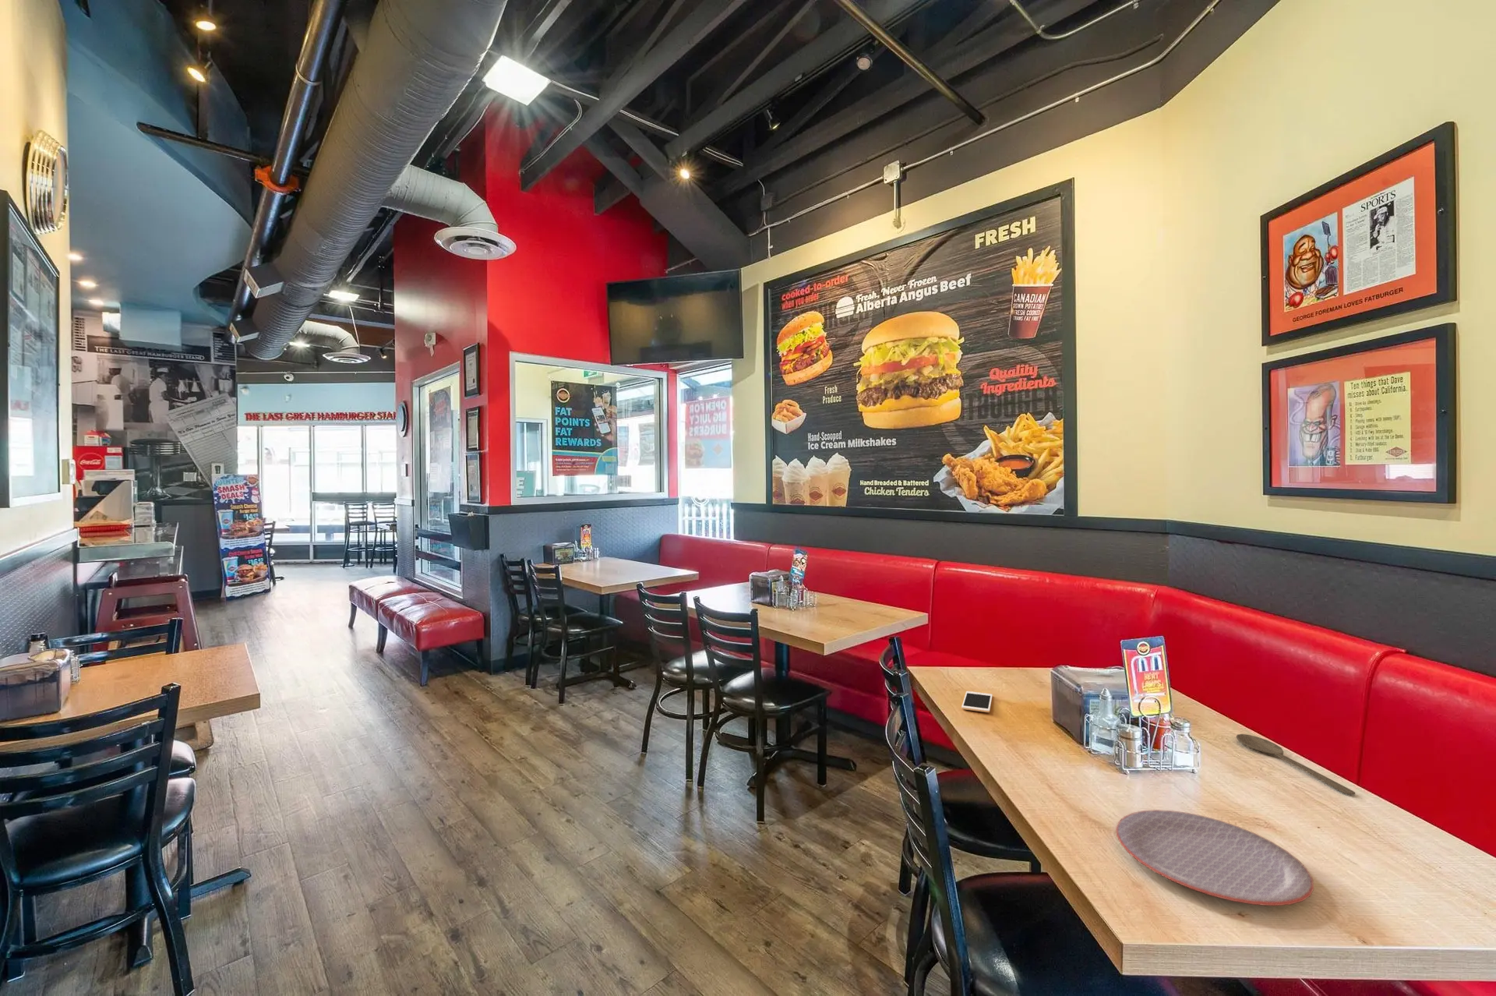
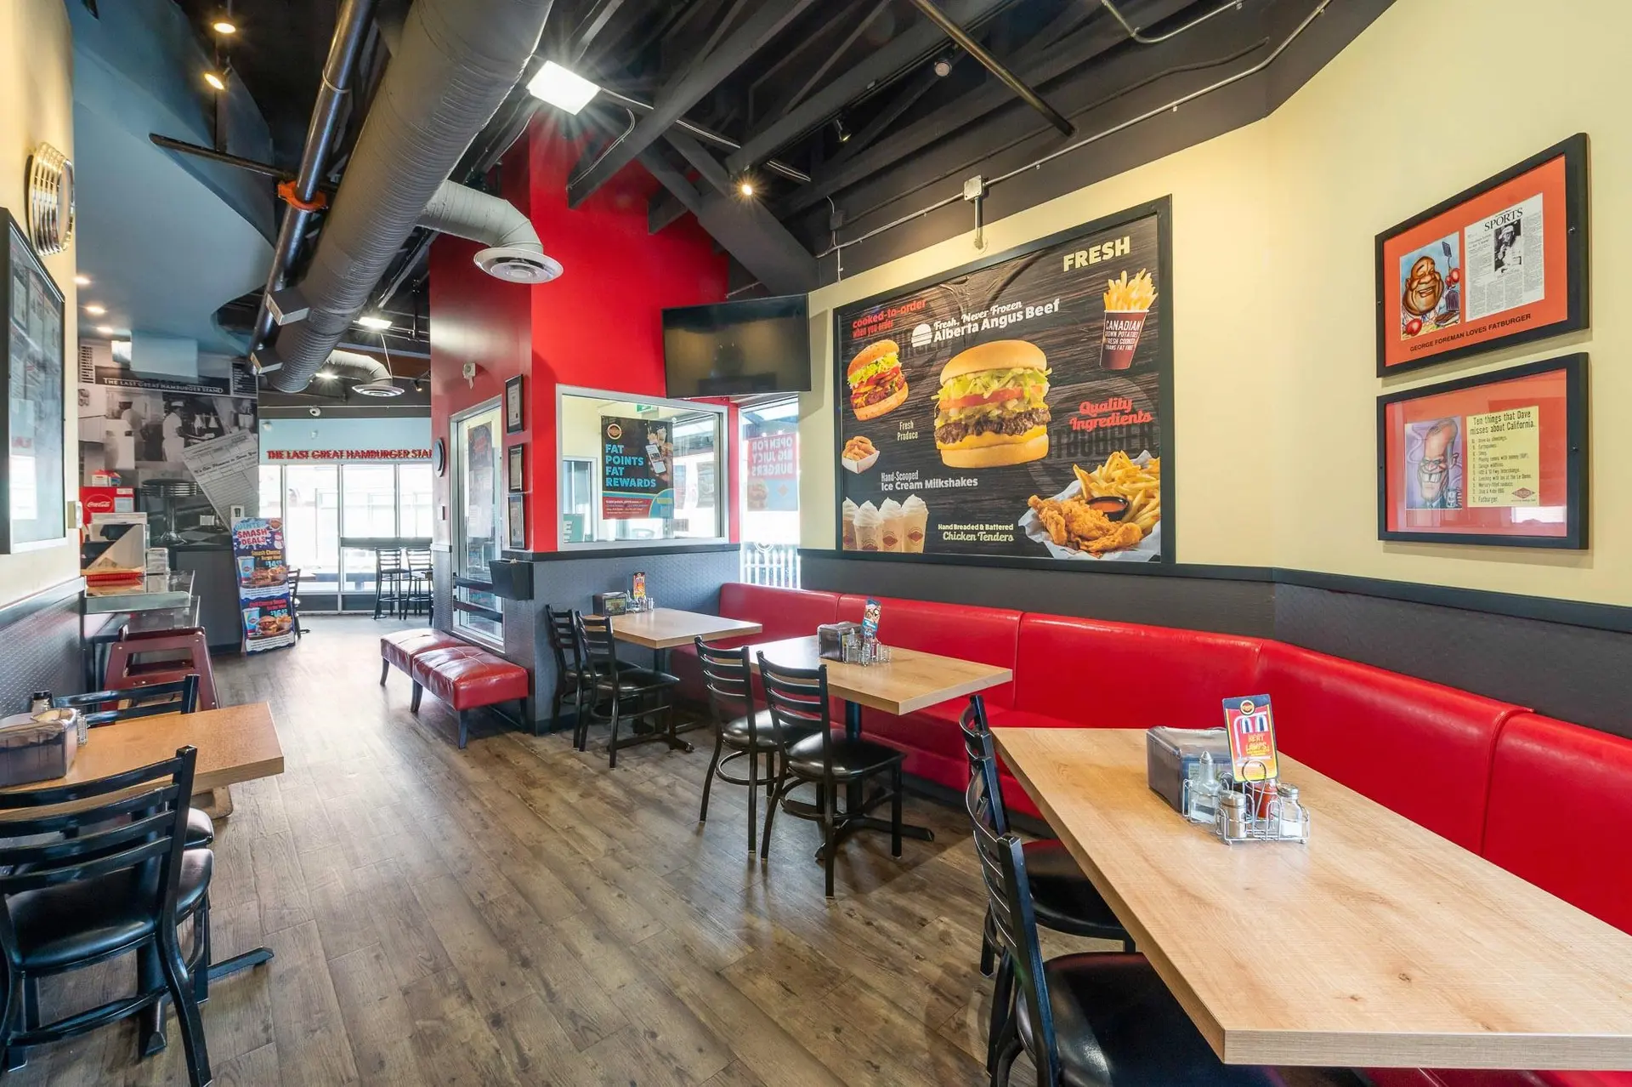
- cell phone [960,690,994,714]
- plate [1115,809,1315,906]
- wooden spoon [1236,734,1356,795]
